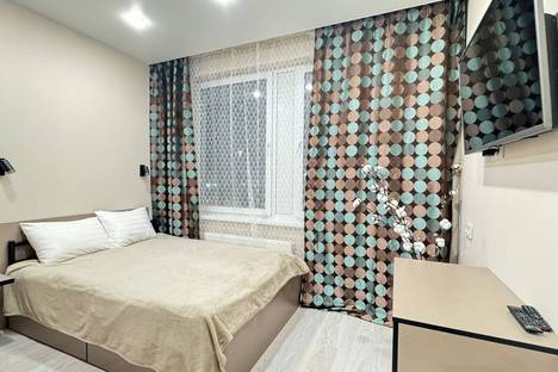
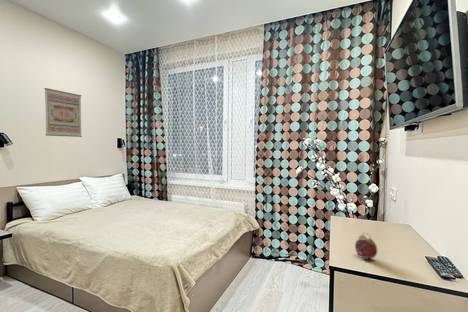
+ alarm clock [354,232,378,261]
+ wall art [43,87,83,138]
